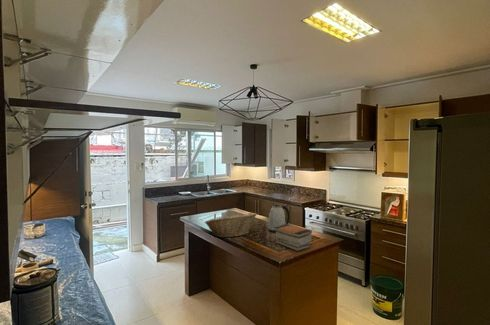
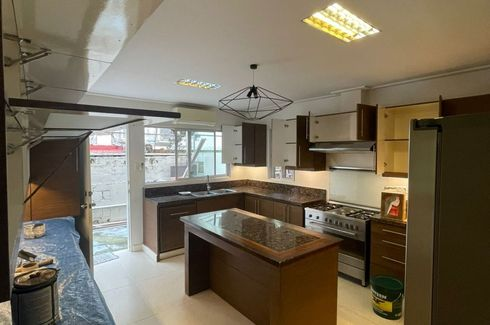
- fruit basket [204,212,258,238]
- kettle [268,204,290,234]
- book stack [273,223,313,252]
